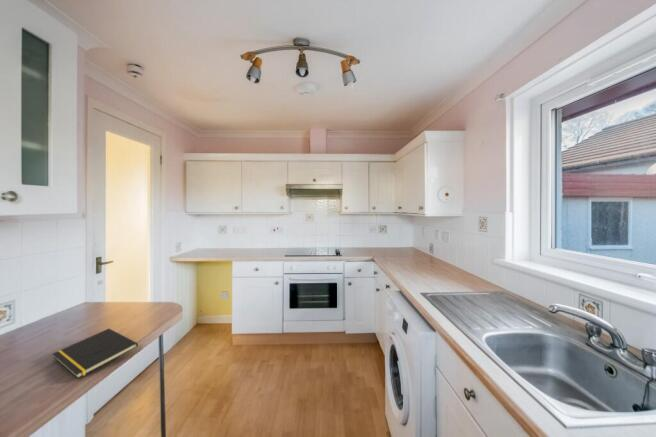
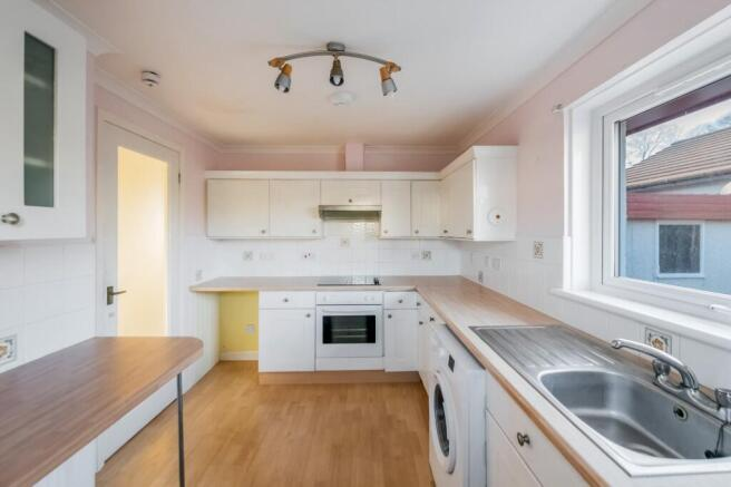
- notepad [52,328,139,380]
